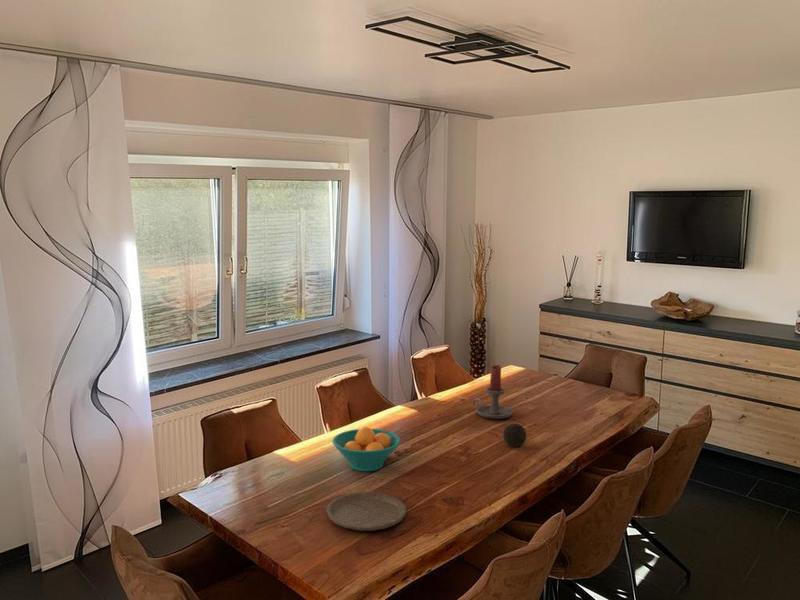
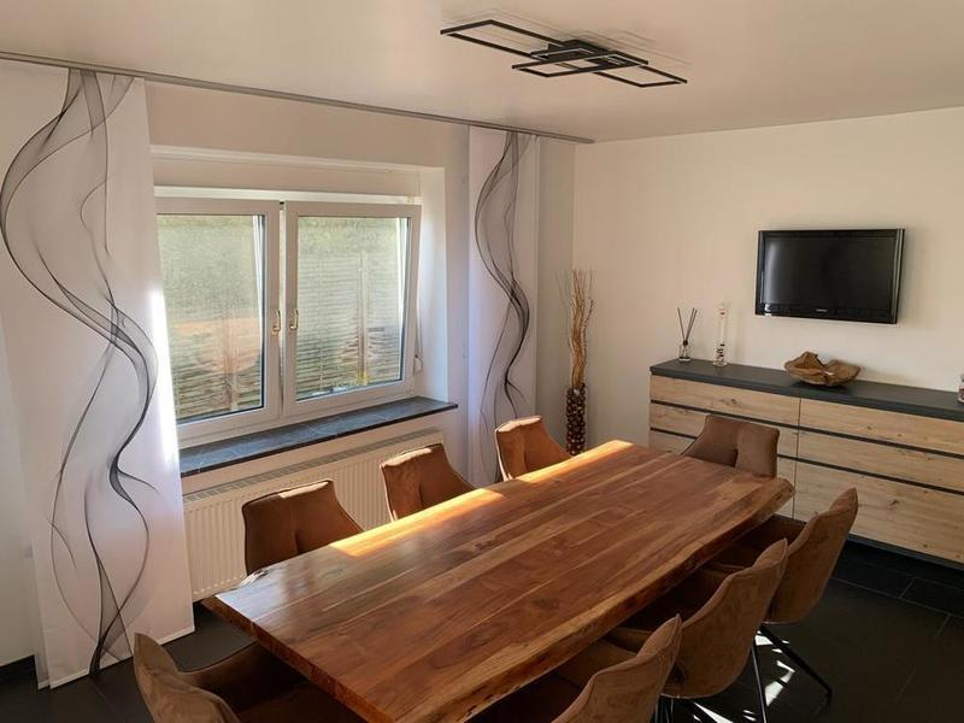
- plate [325,491,407,532]
- fruit bowl [331,426,402,472]
- decorative ball [502,423,527,448]
- candle holder [472,364,514,420]
